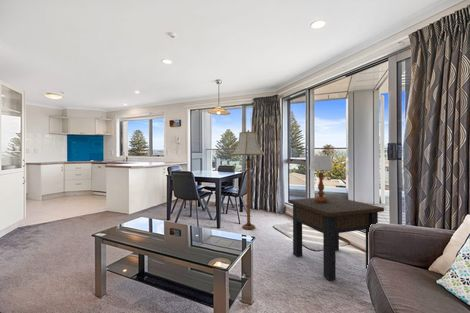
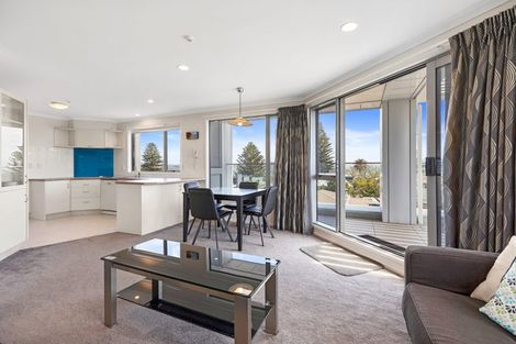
- side table [287,195,385,282]
- table lamp [309,155,334,203]
- floor lamp [230,129,266,230]
